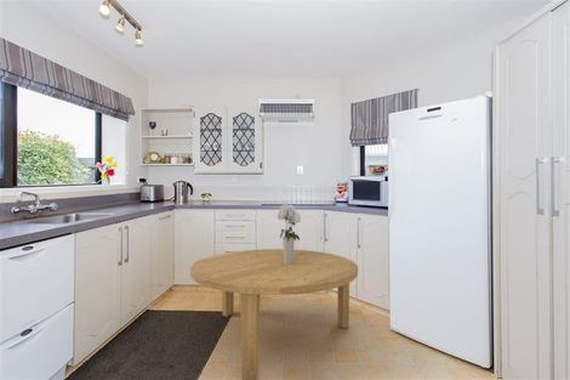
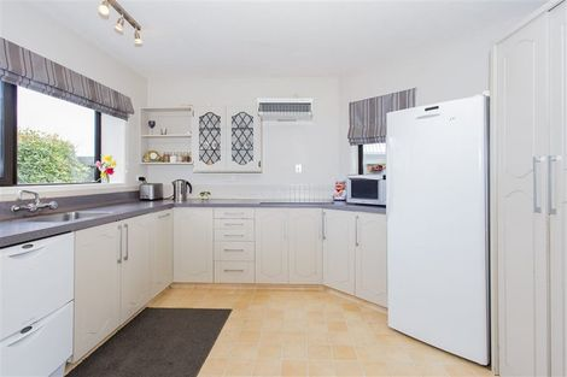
- bouquet [277,202,302,265]
- dining table [189,248,359,380]
